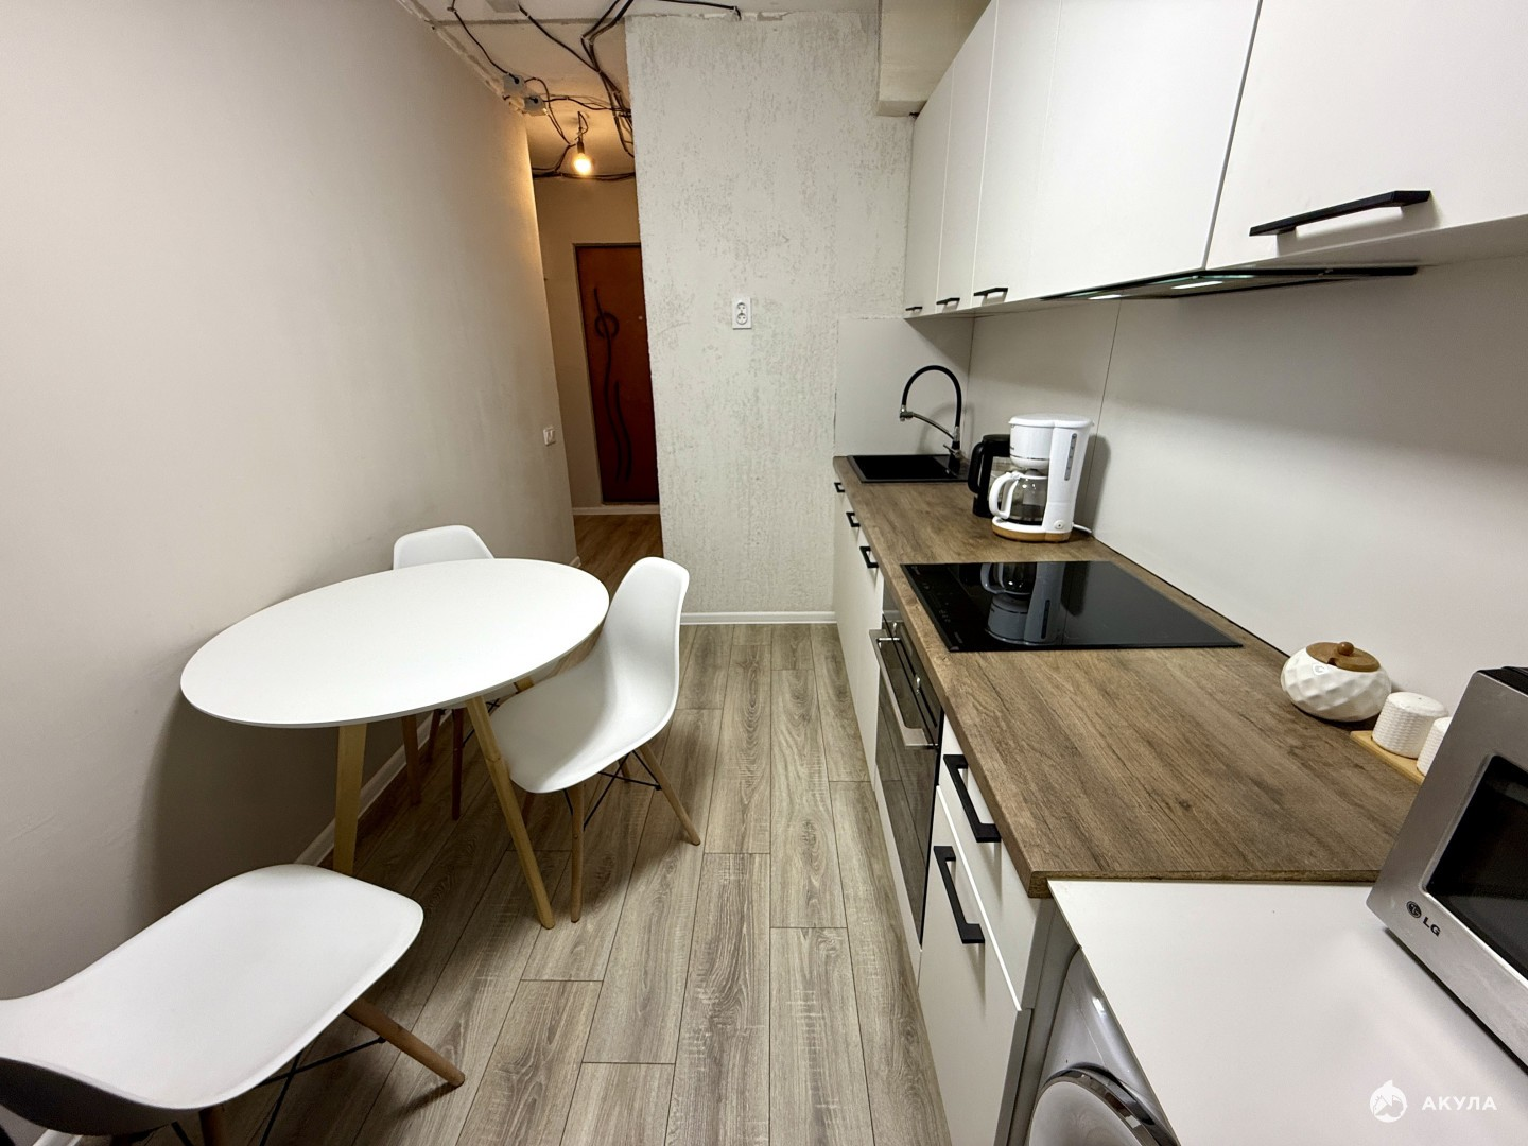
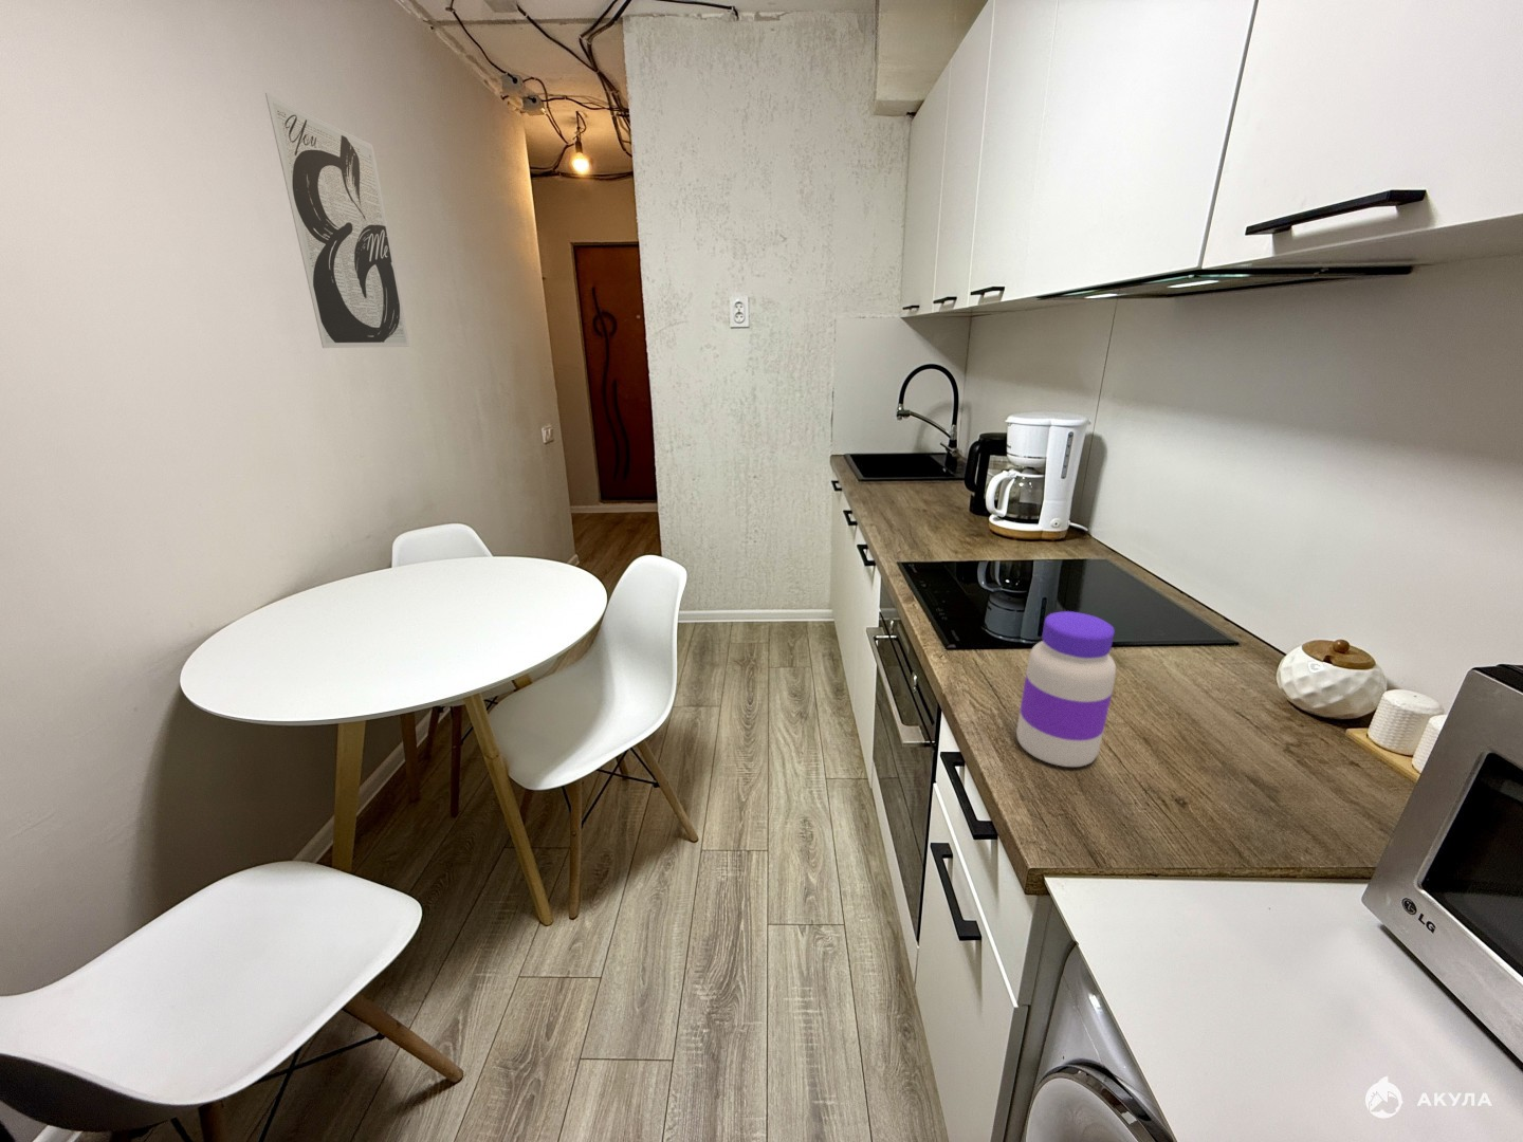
+ jar [1016,611,1116,768]
+ wall art [264,92,410,349]
